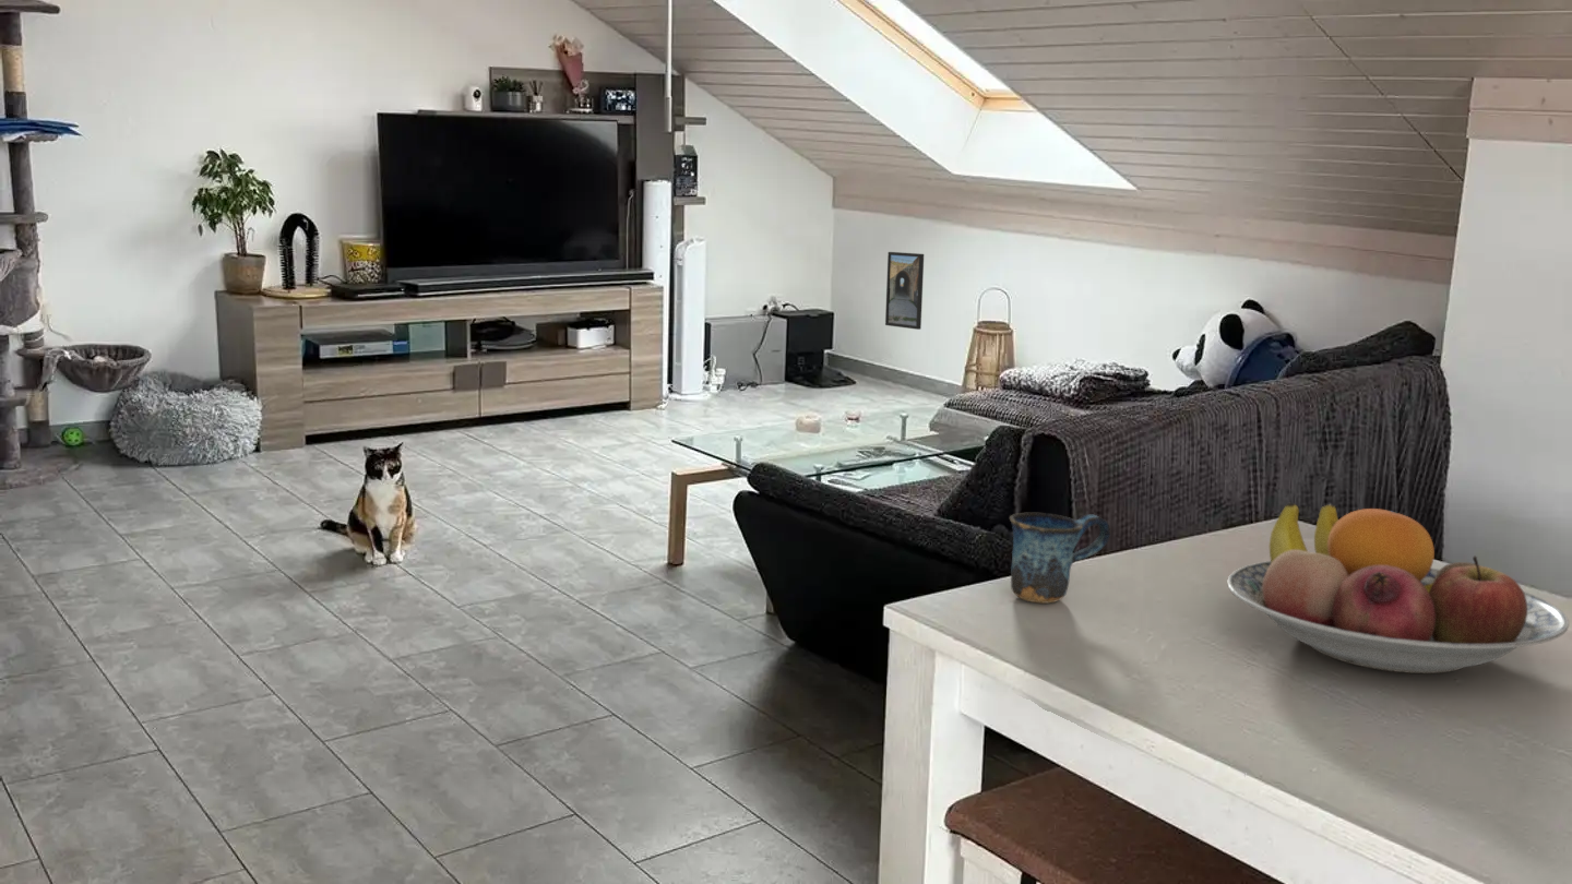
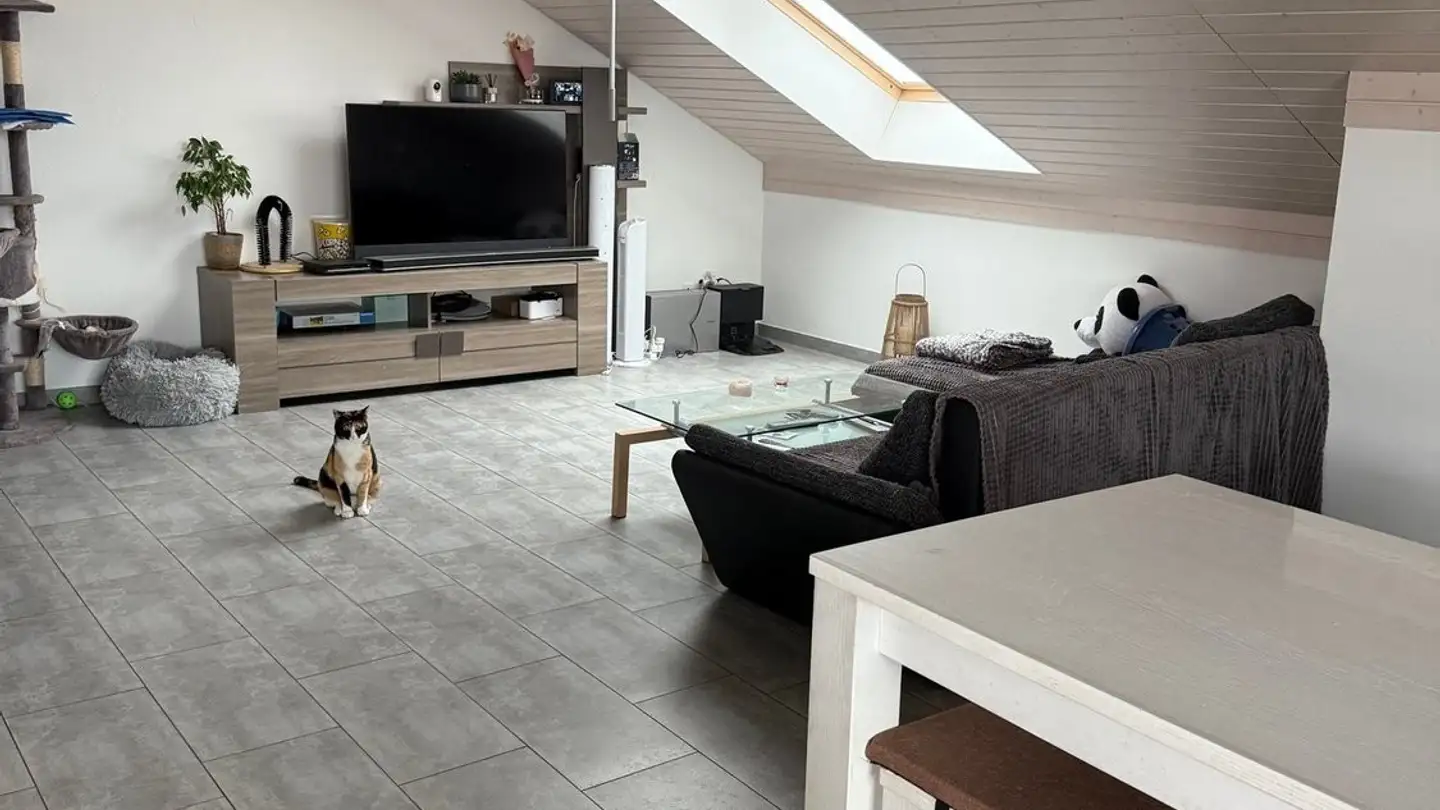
- mug [1009,512,1111,605]
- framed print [884,251,925,331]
- fruit bowl [1227,502,1570,674]
